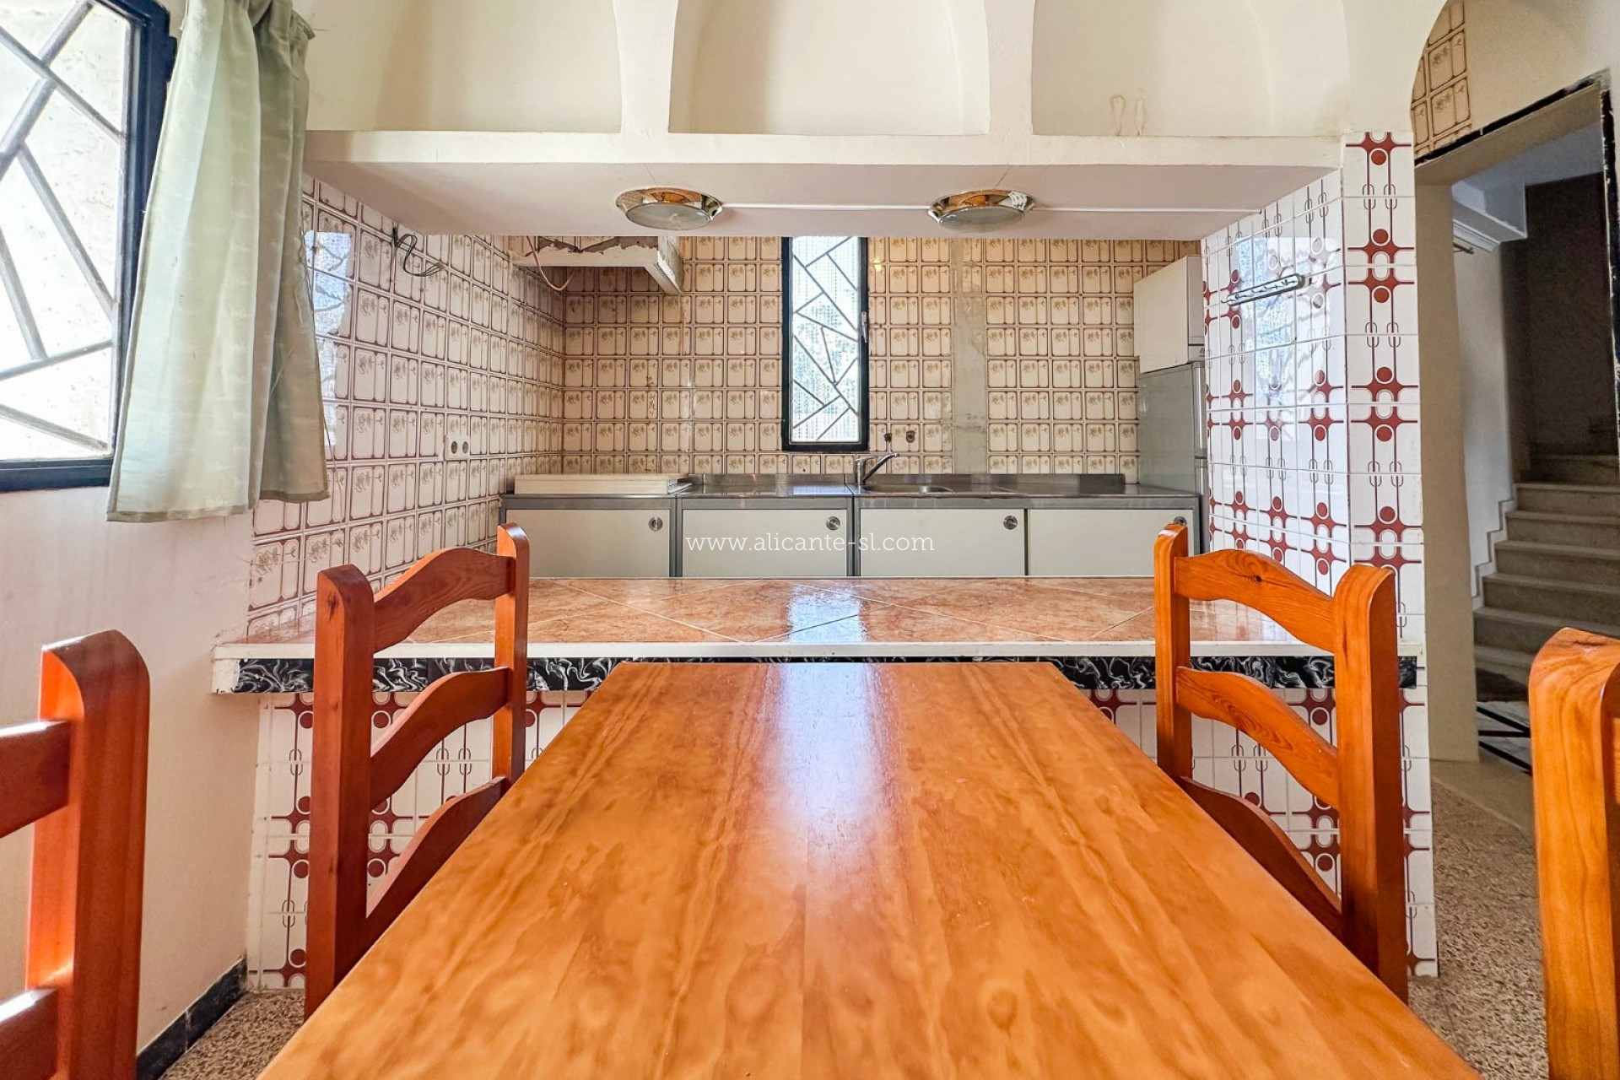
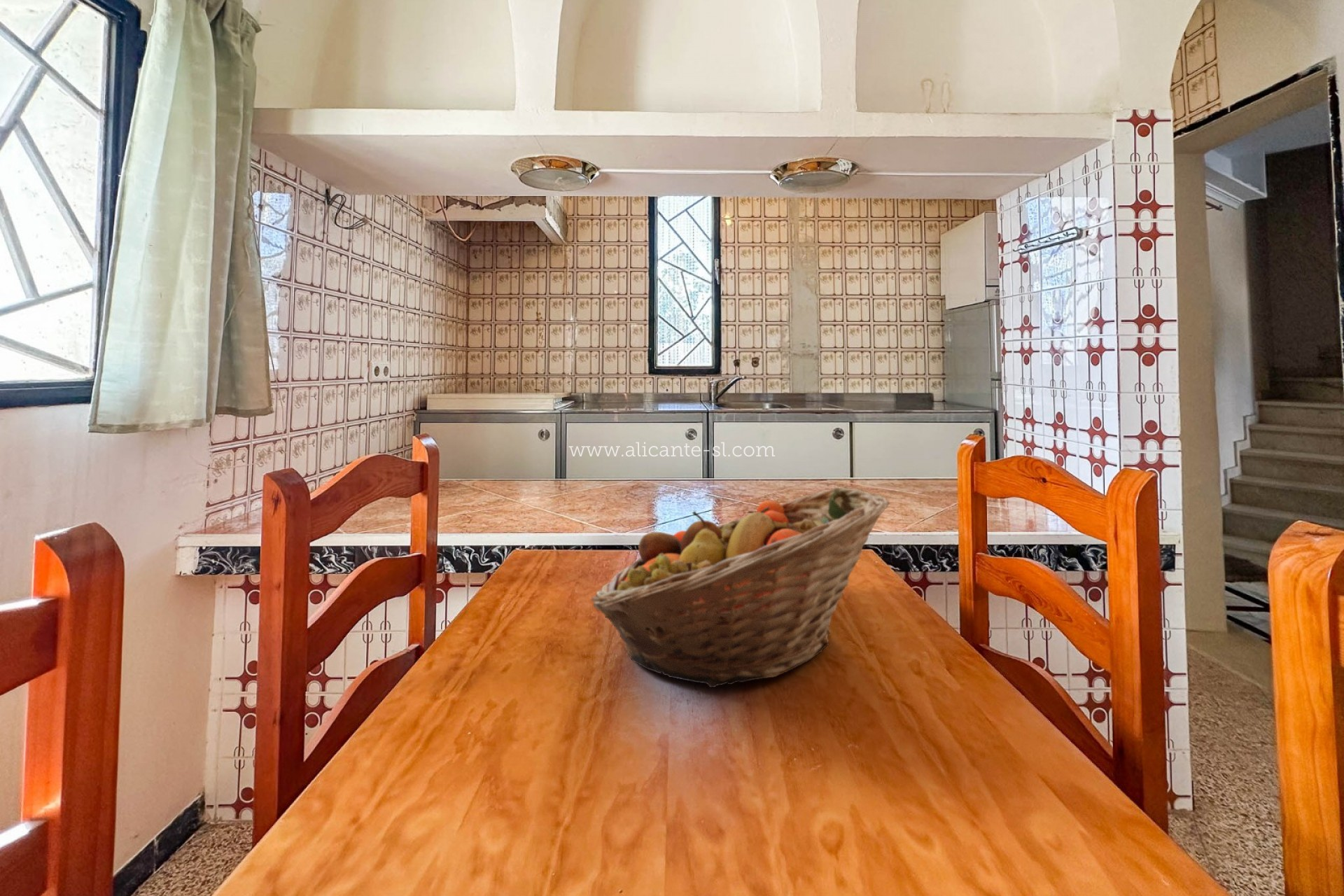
+ fruit basket [591,486,891,688]
